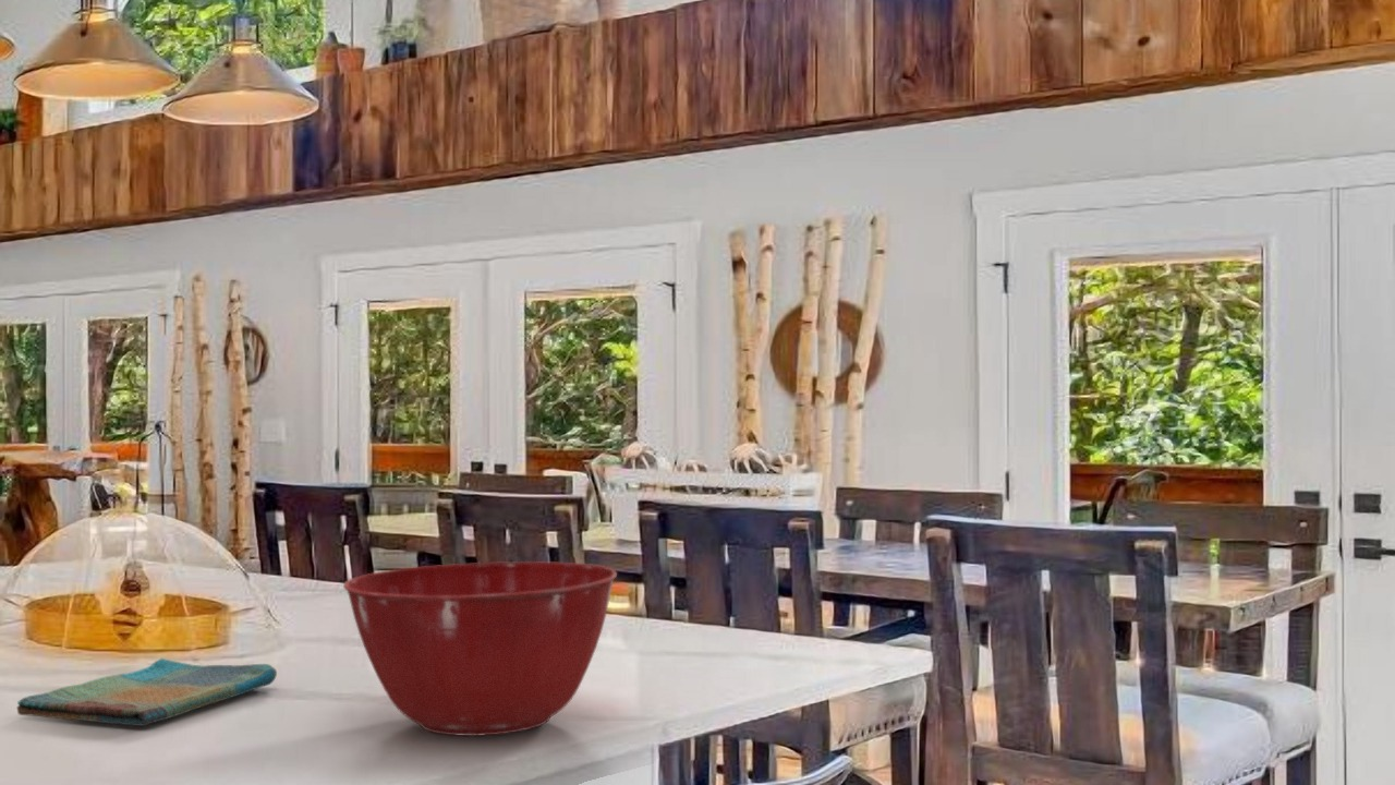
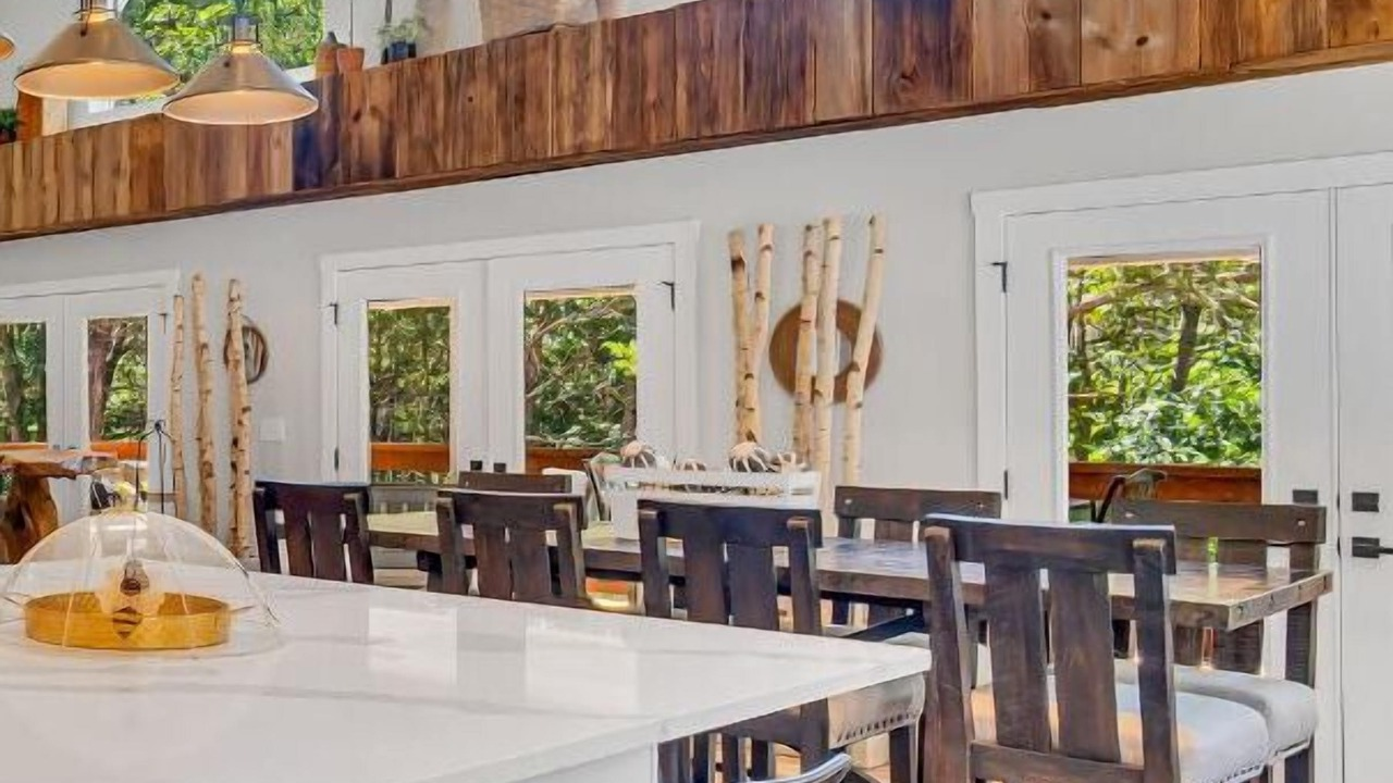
- dish towel [15,657,278,727]
- mixing bowl [342,560,618,737]
